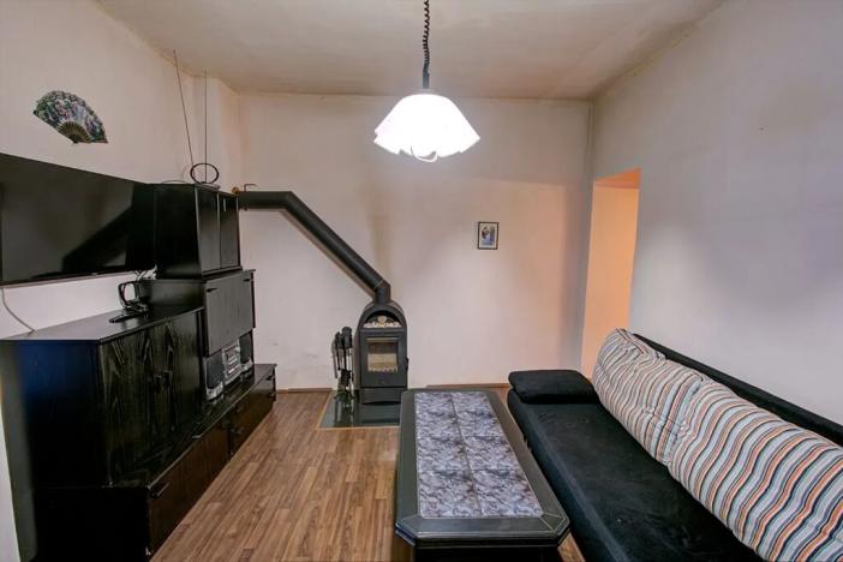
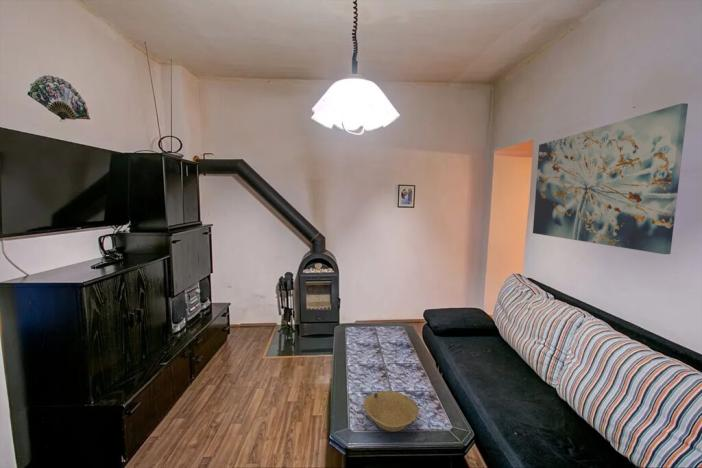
+ wall art [532,102,689,255]
+ bowl [363,390,420,433]
